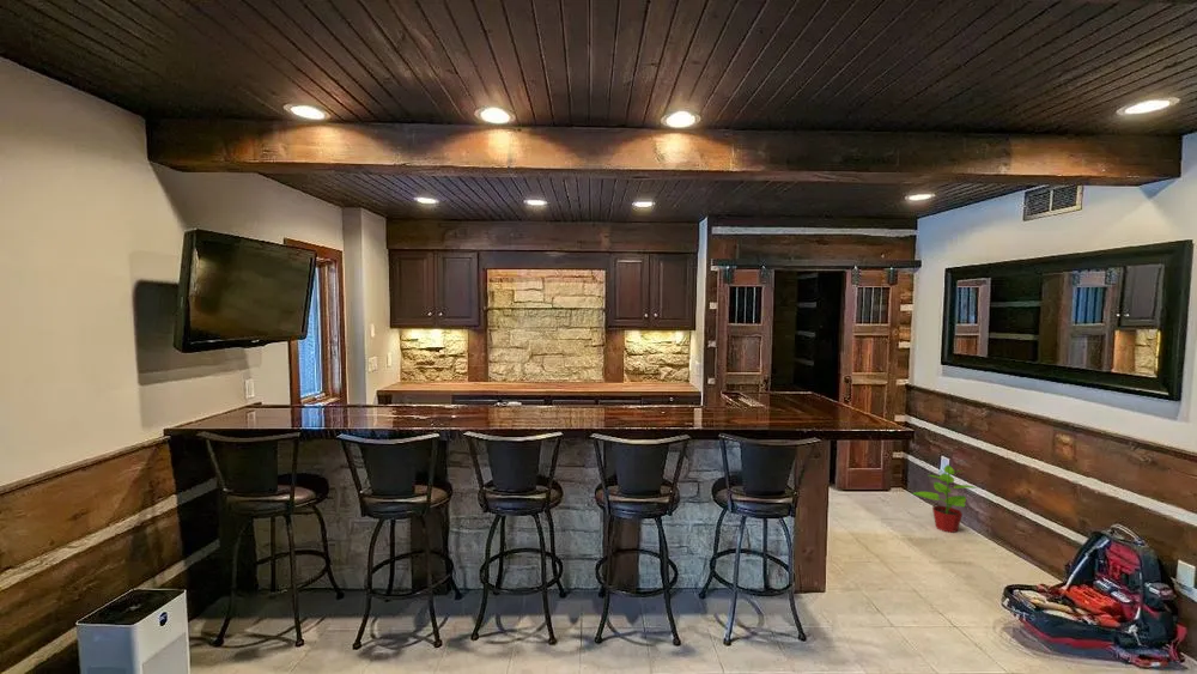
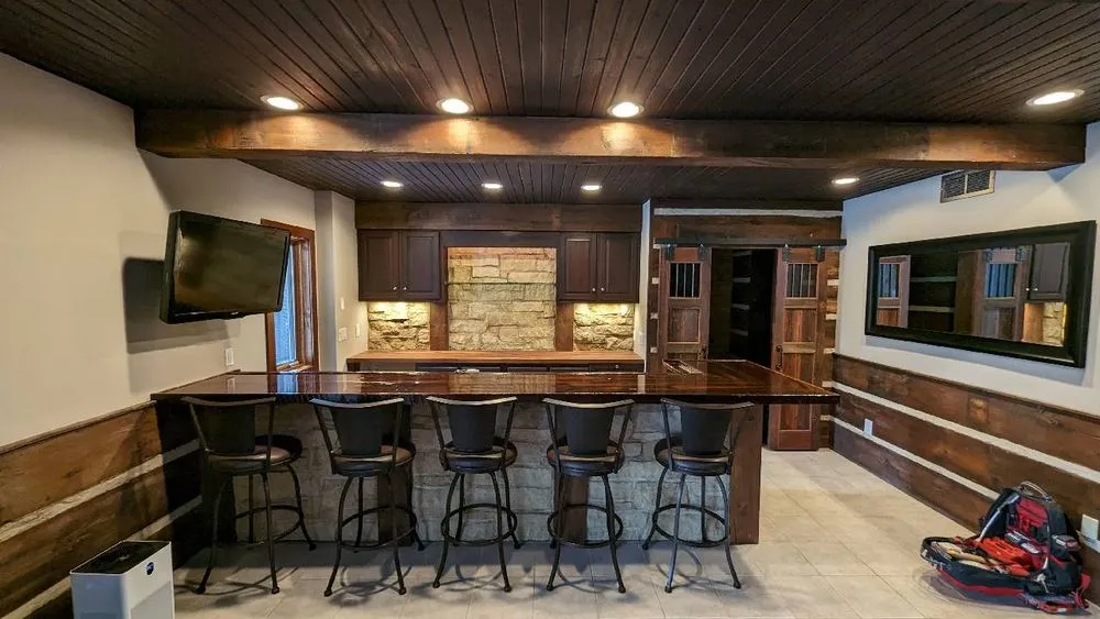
- potted plant [911,462,978,534]
